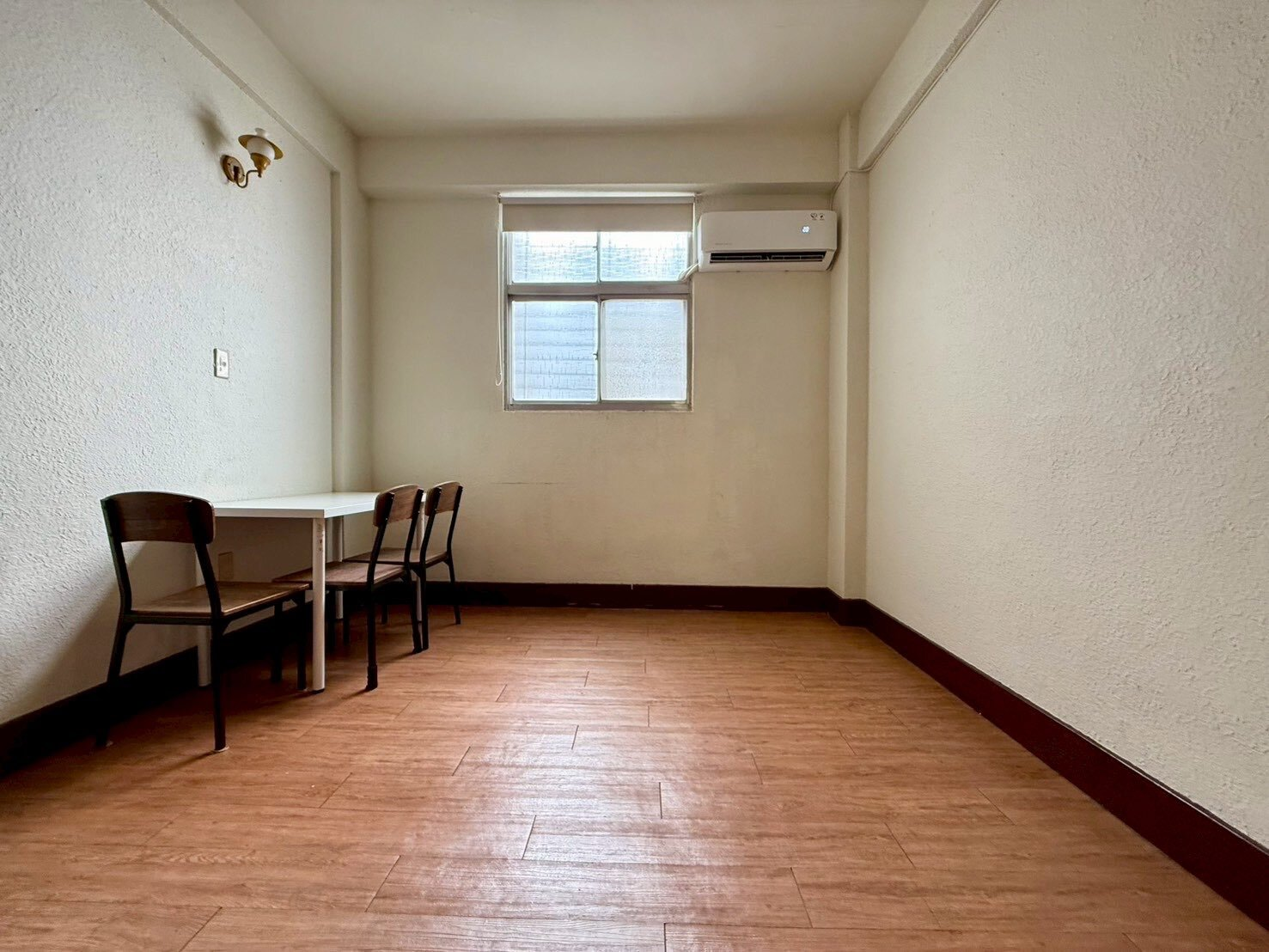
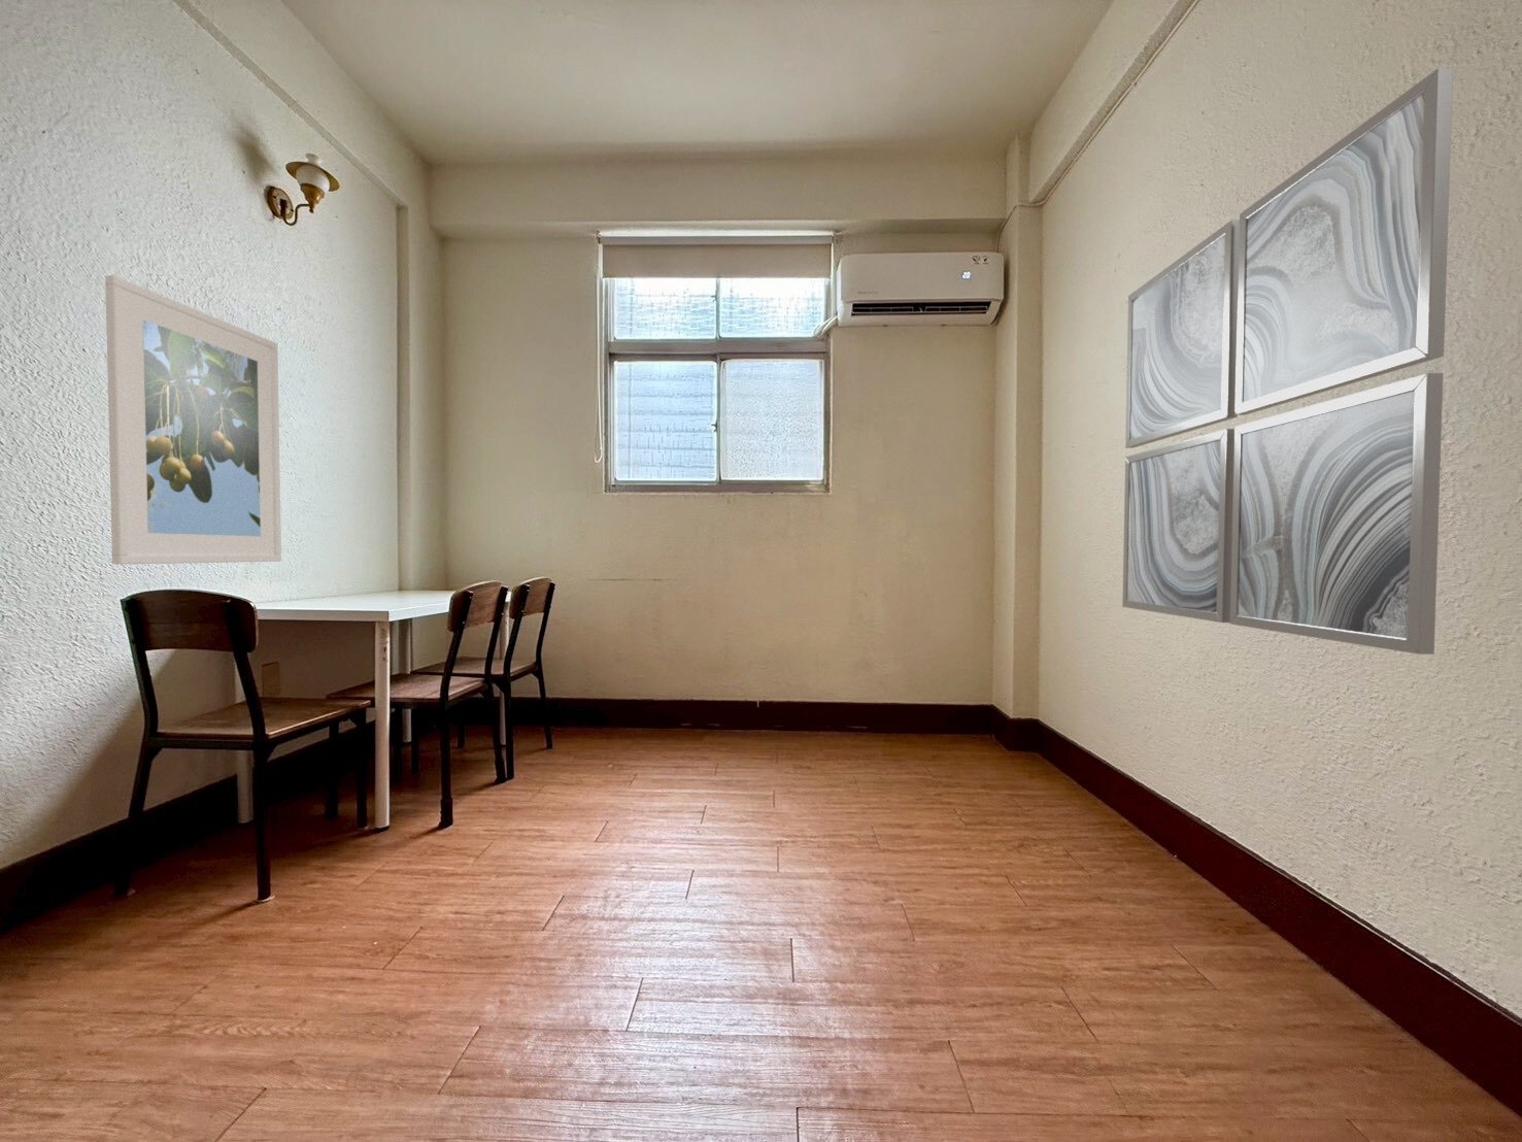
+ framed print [104,275,282,565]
+ wall art [1121,67,1454,655]
